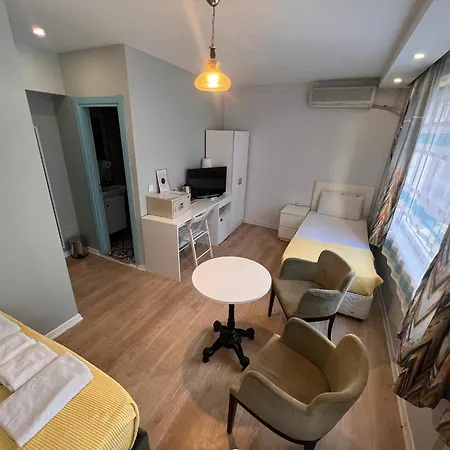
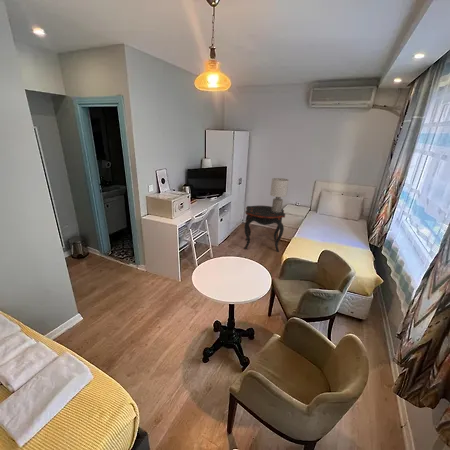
+ side table [243,205,286,253]
+ lamp [269,177,290,213]
